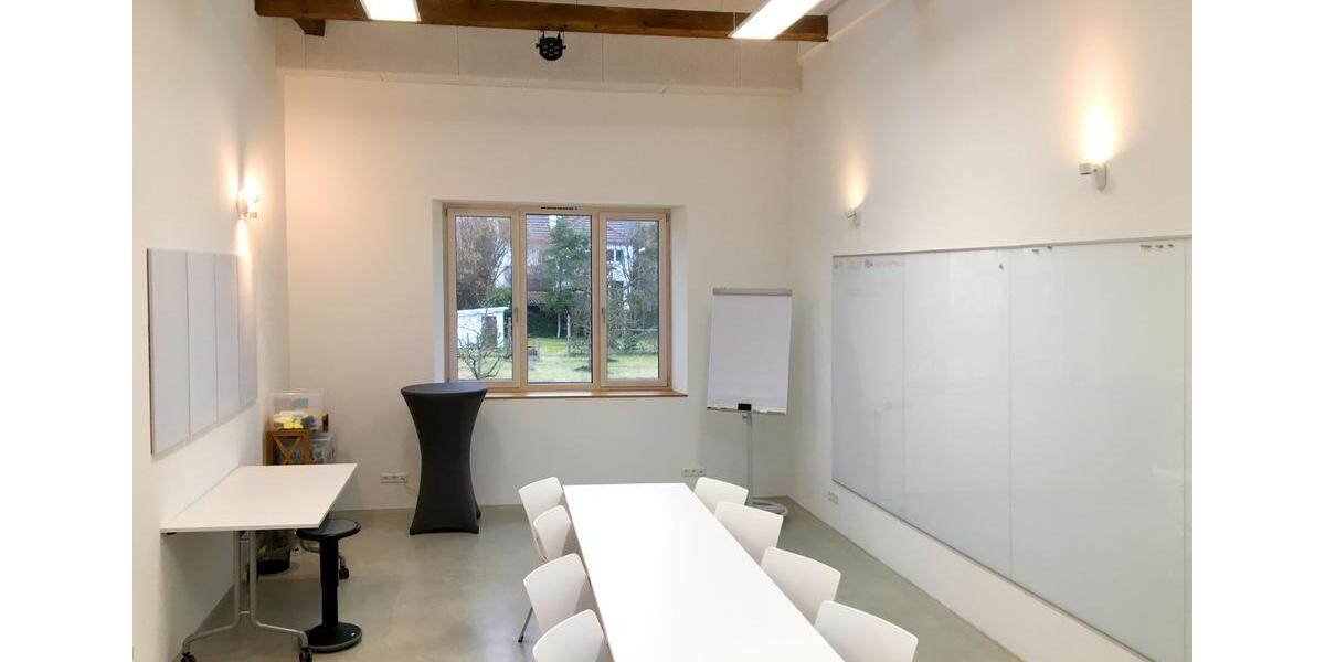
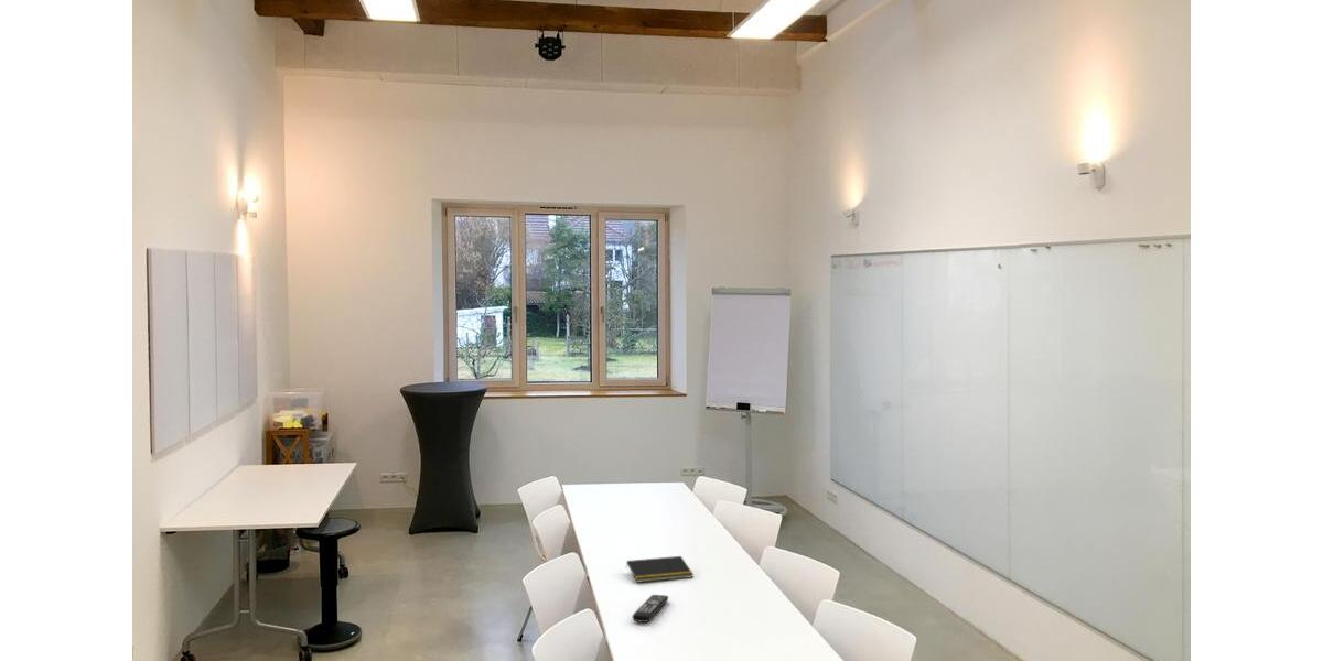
+ notepad [625,555,695,584]
+ remote control [632,594,669,624]
